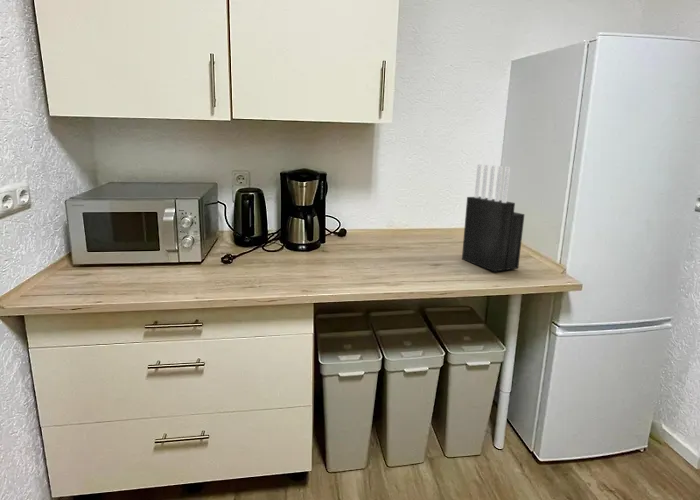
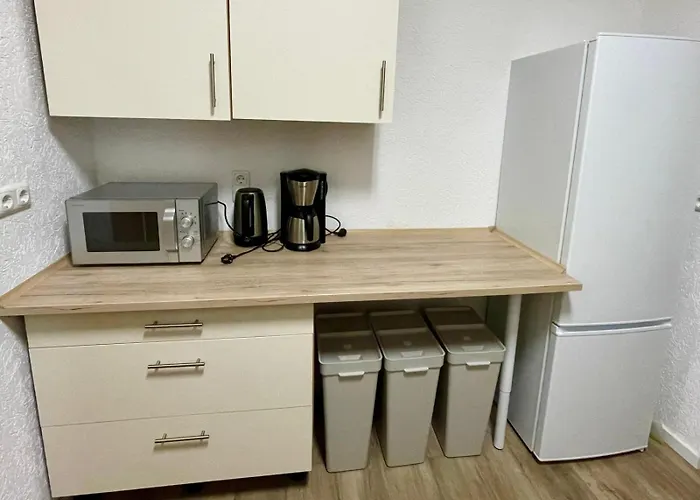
- knife block [461,163,526,273]
